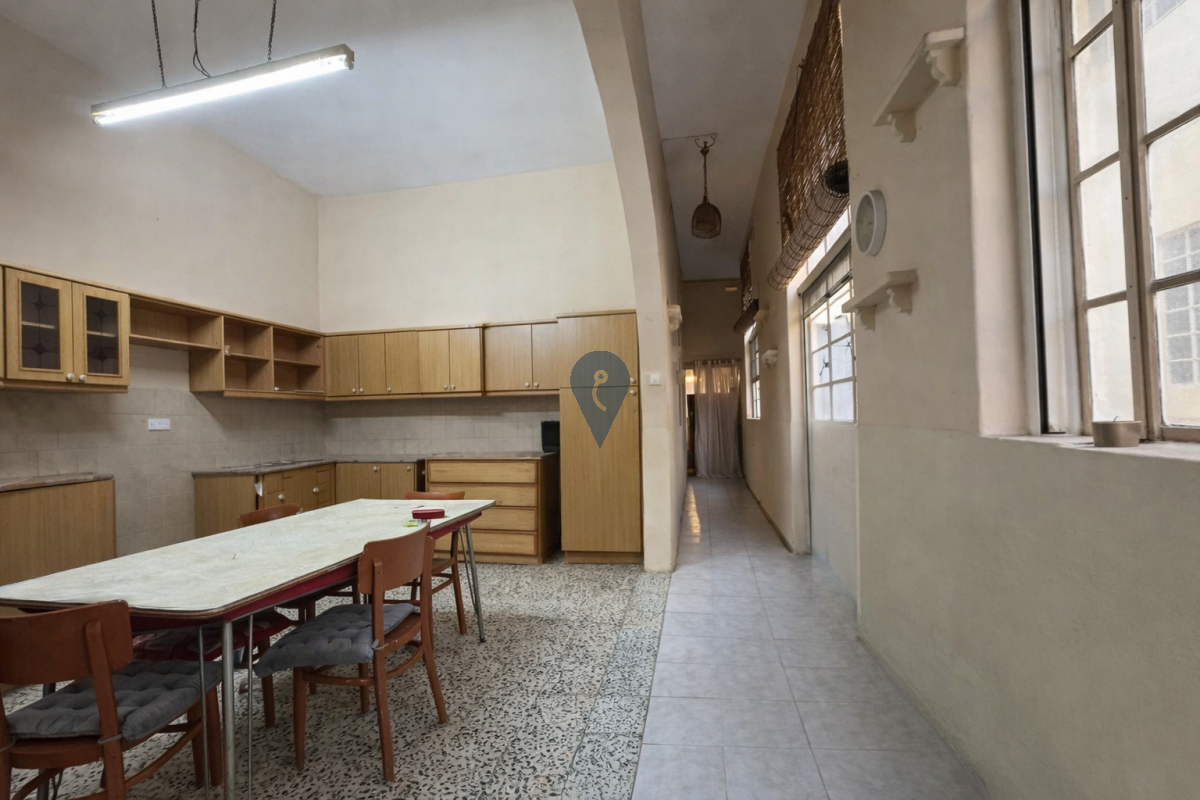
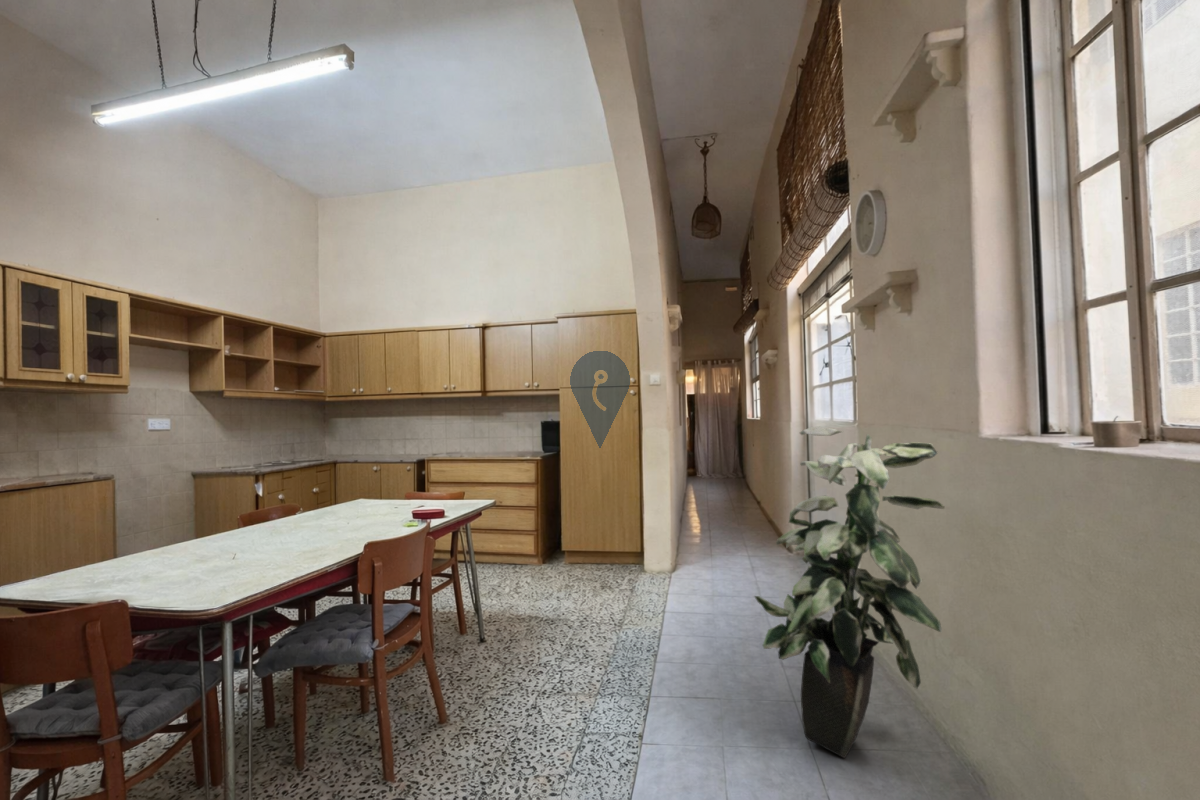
+ indoor plant [753,426,946,759]
